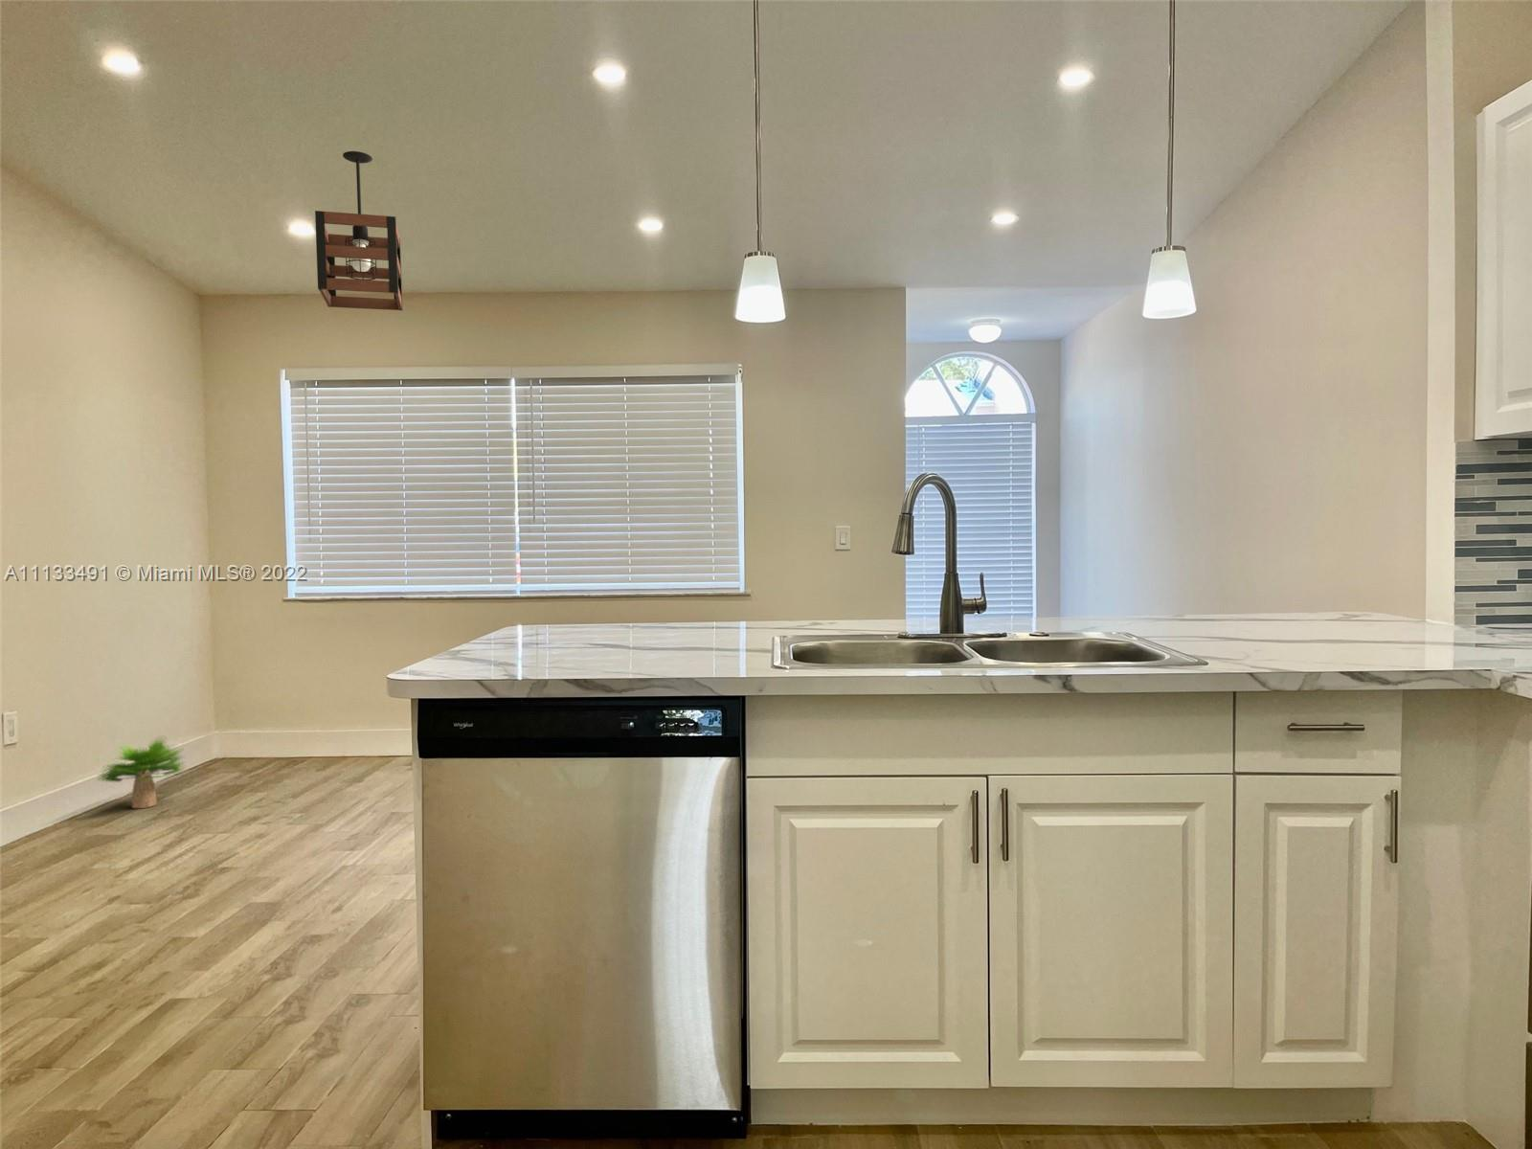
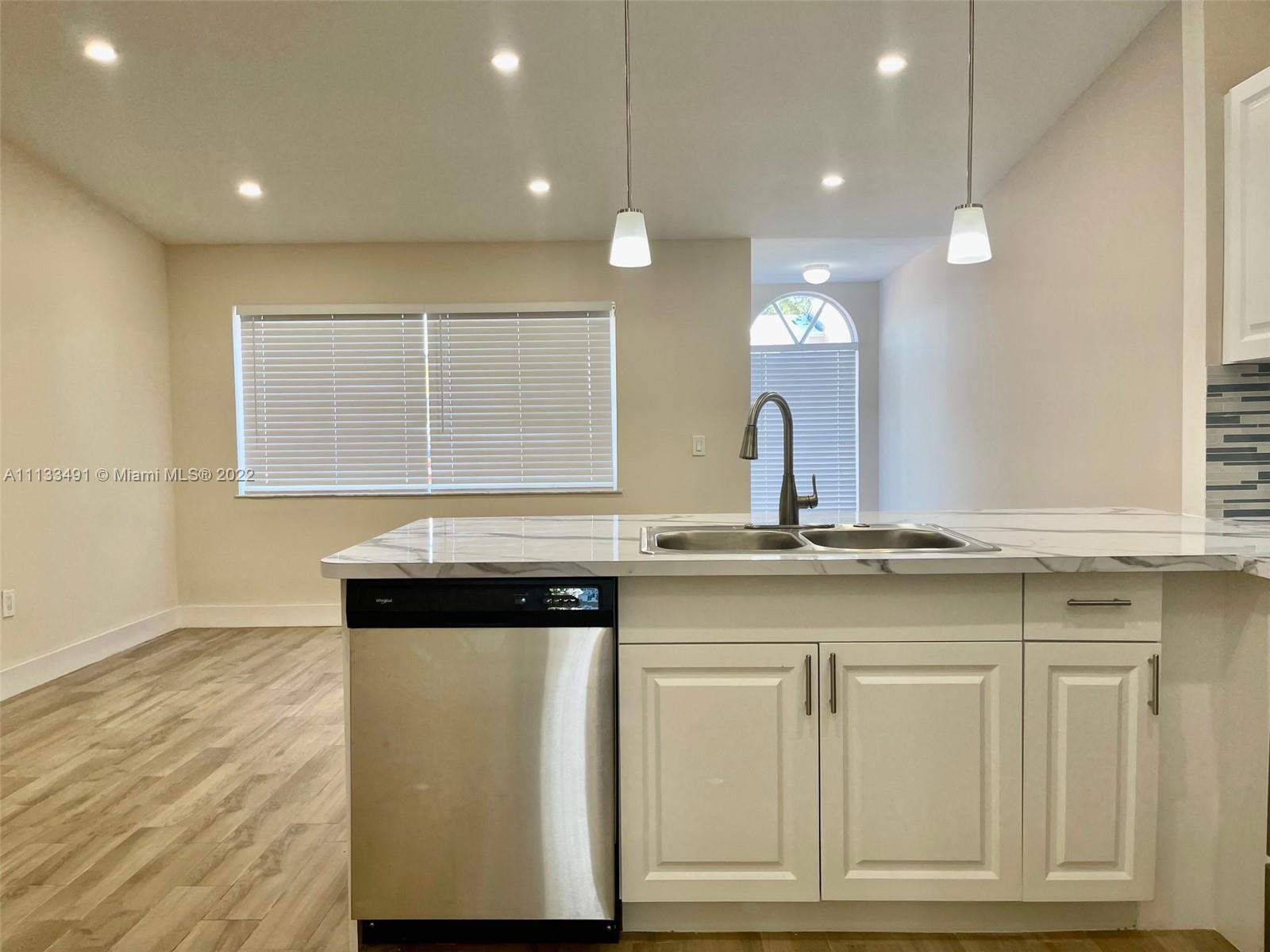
- pendant light [314,151,403,311]
- potted plant [95,734,189,809]
